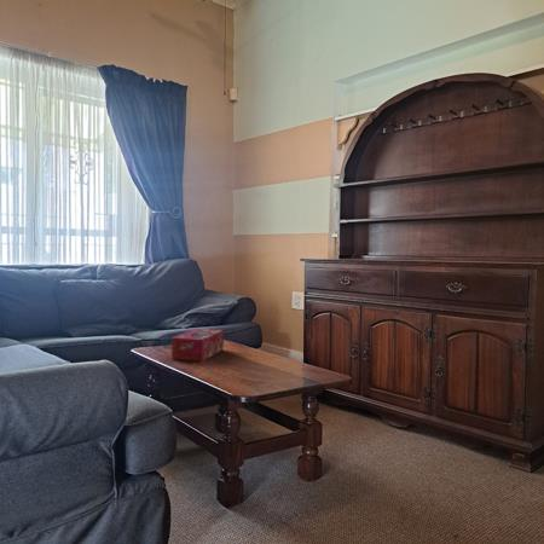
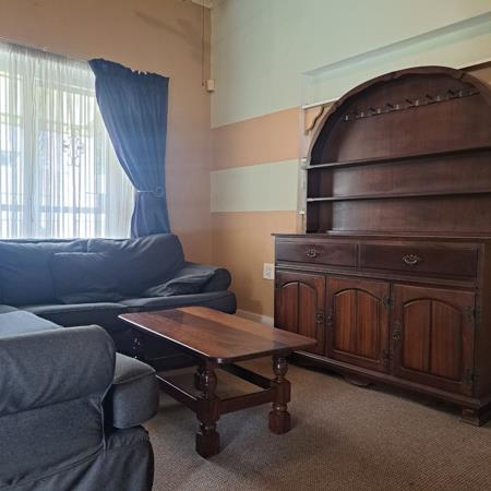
- tissue box [170,328,225,363]
